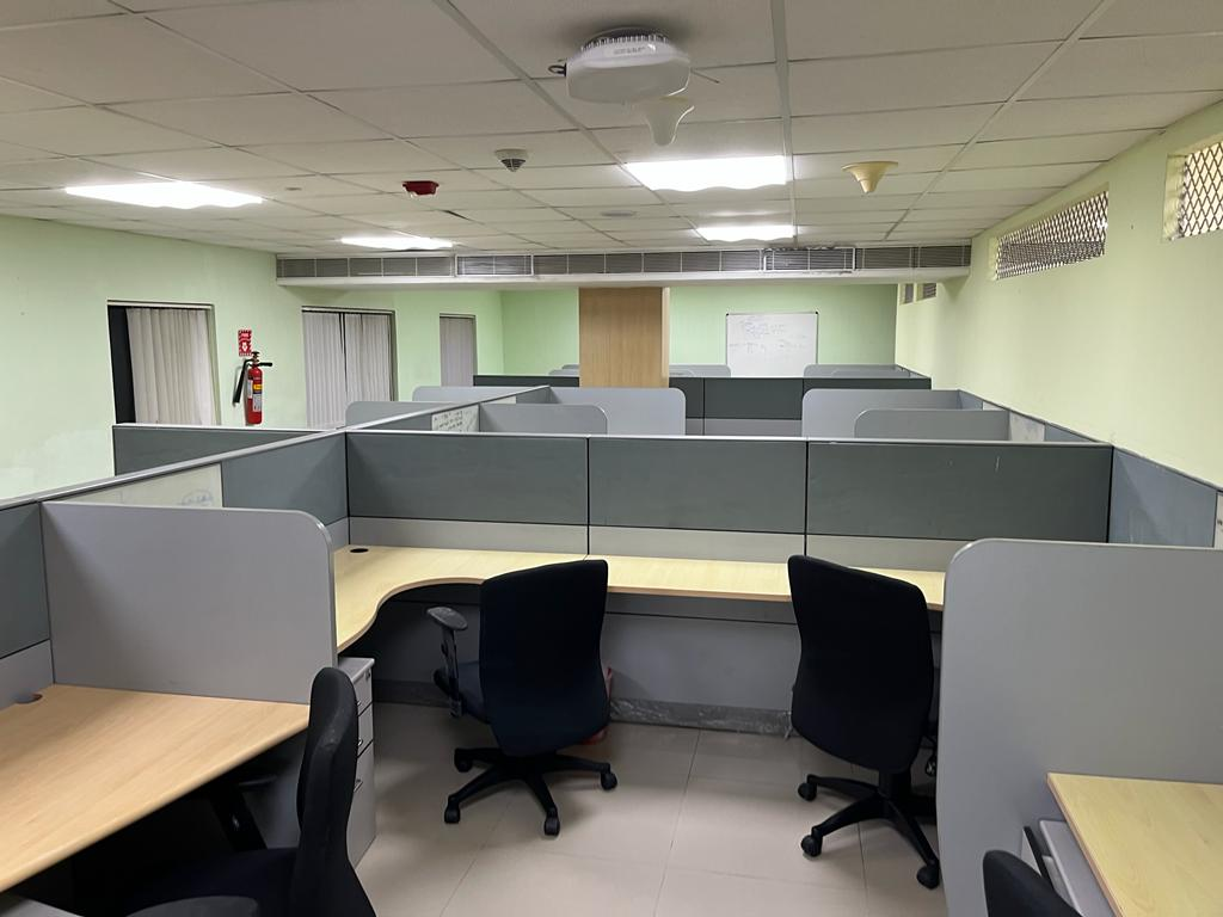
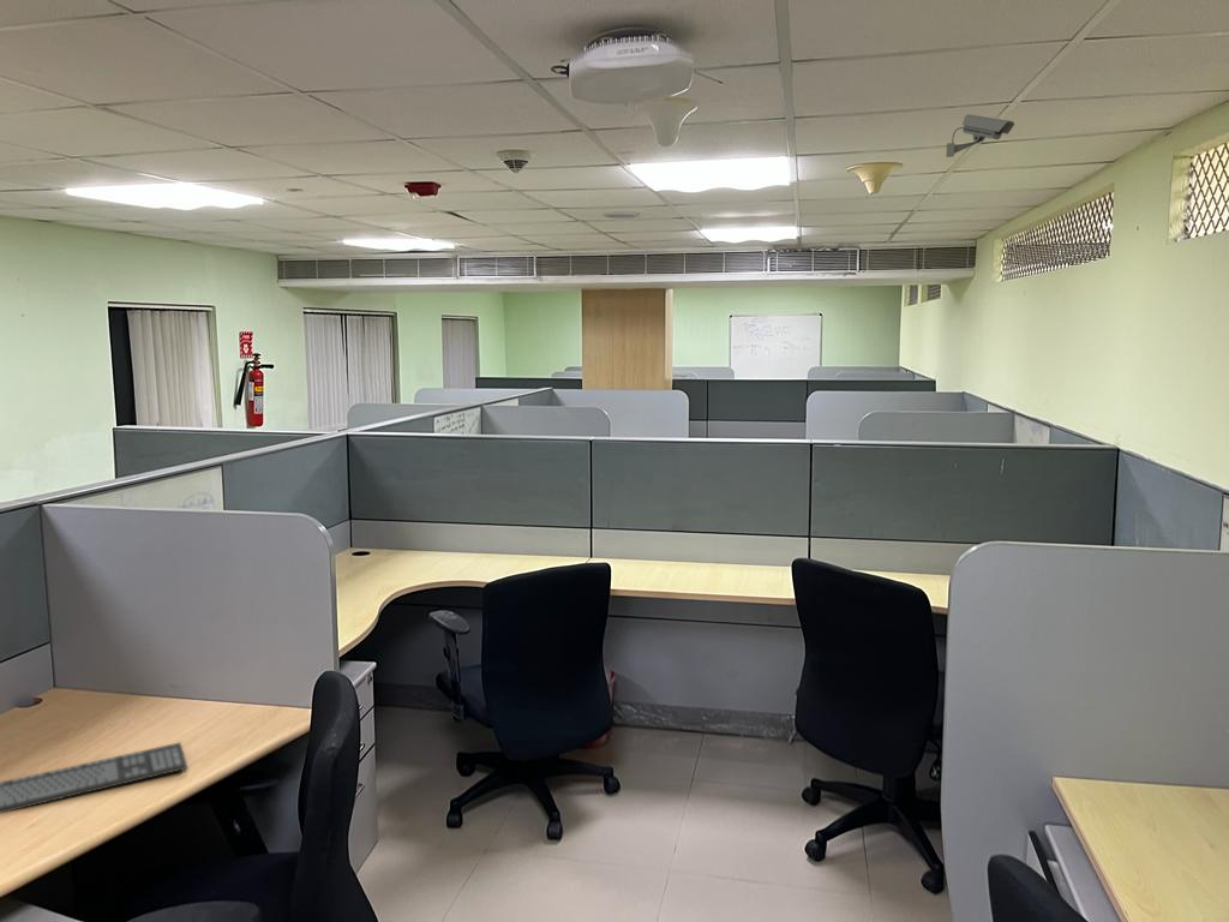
+ security camera [946,113,1015,158]
+ keyboard [0,741,188,814]
